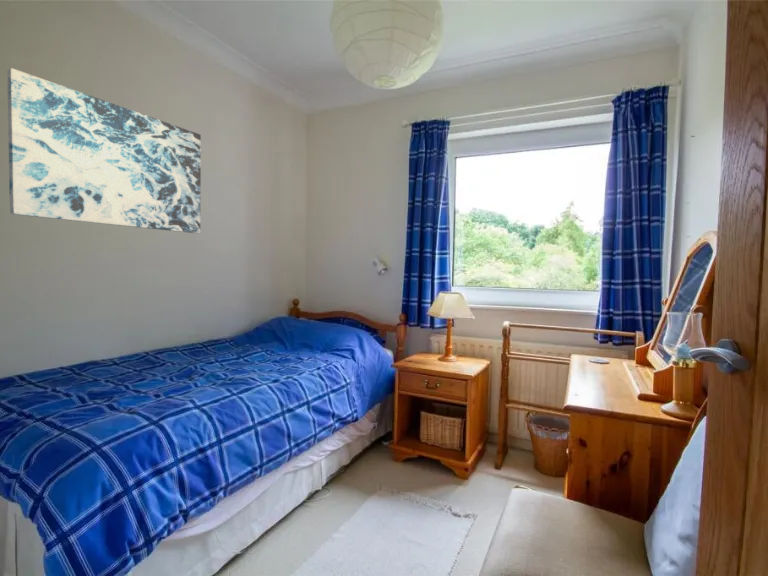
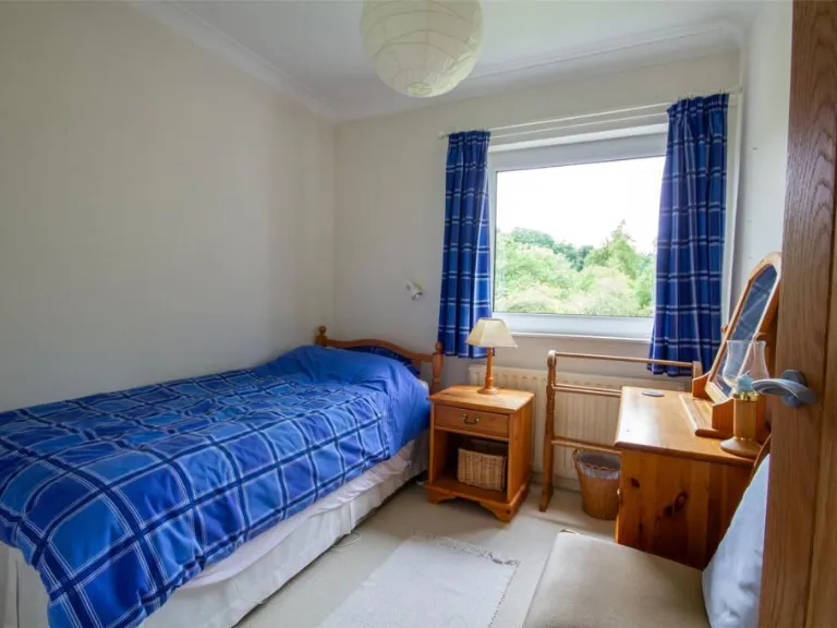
- wall art [6,67,202,234]
